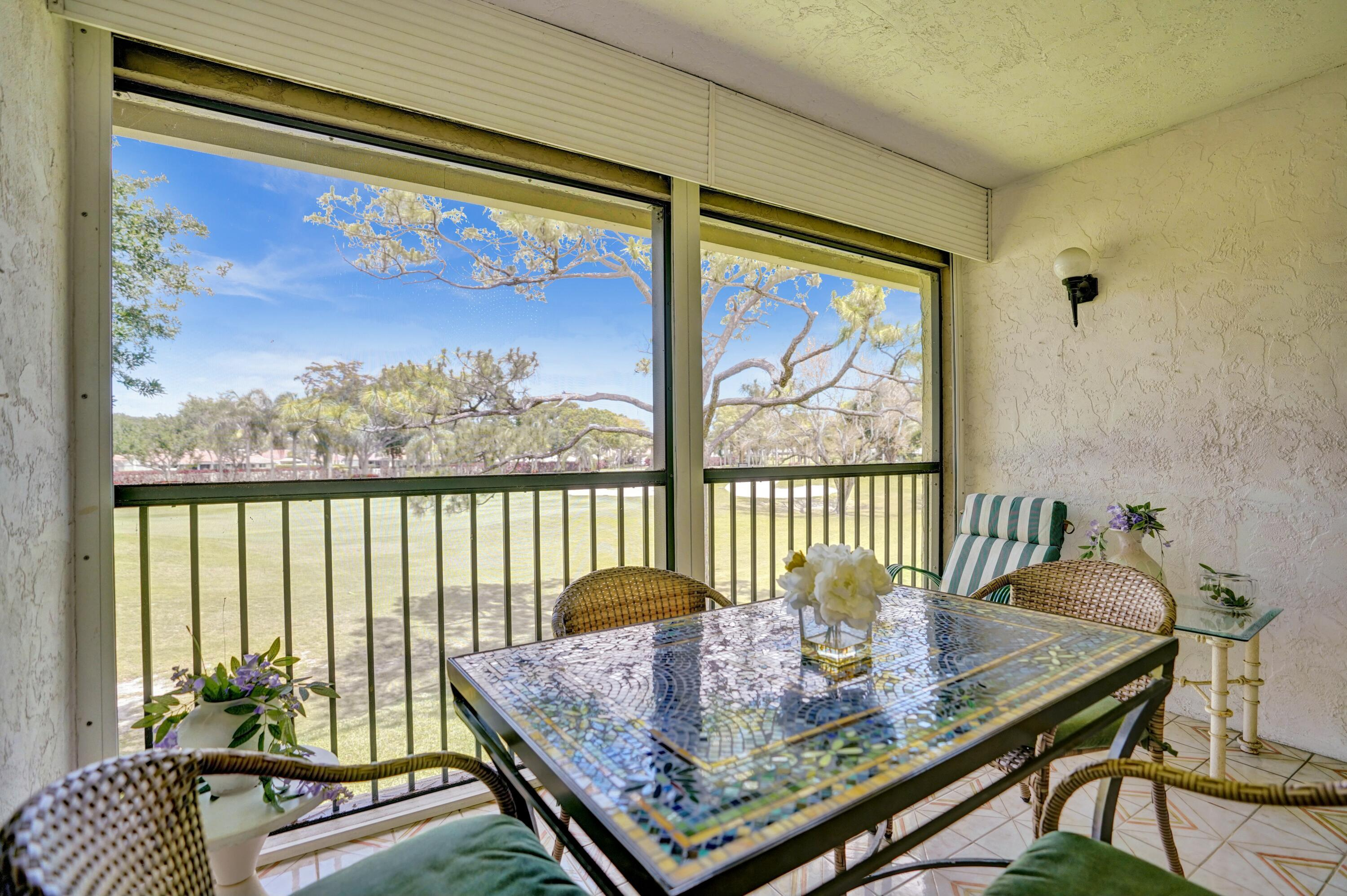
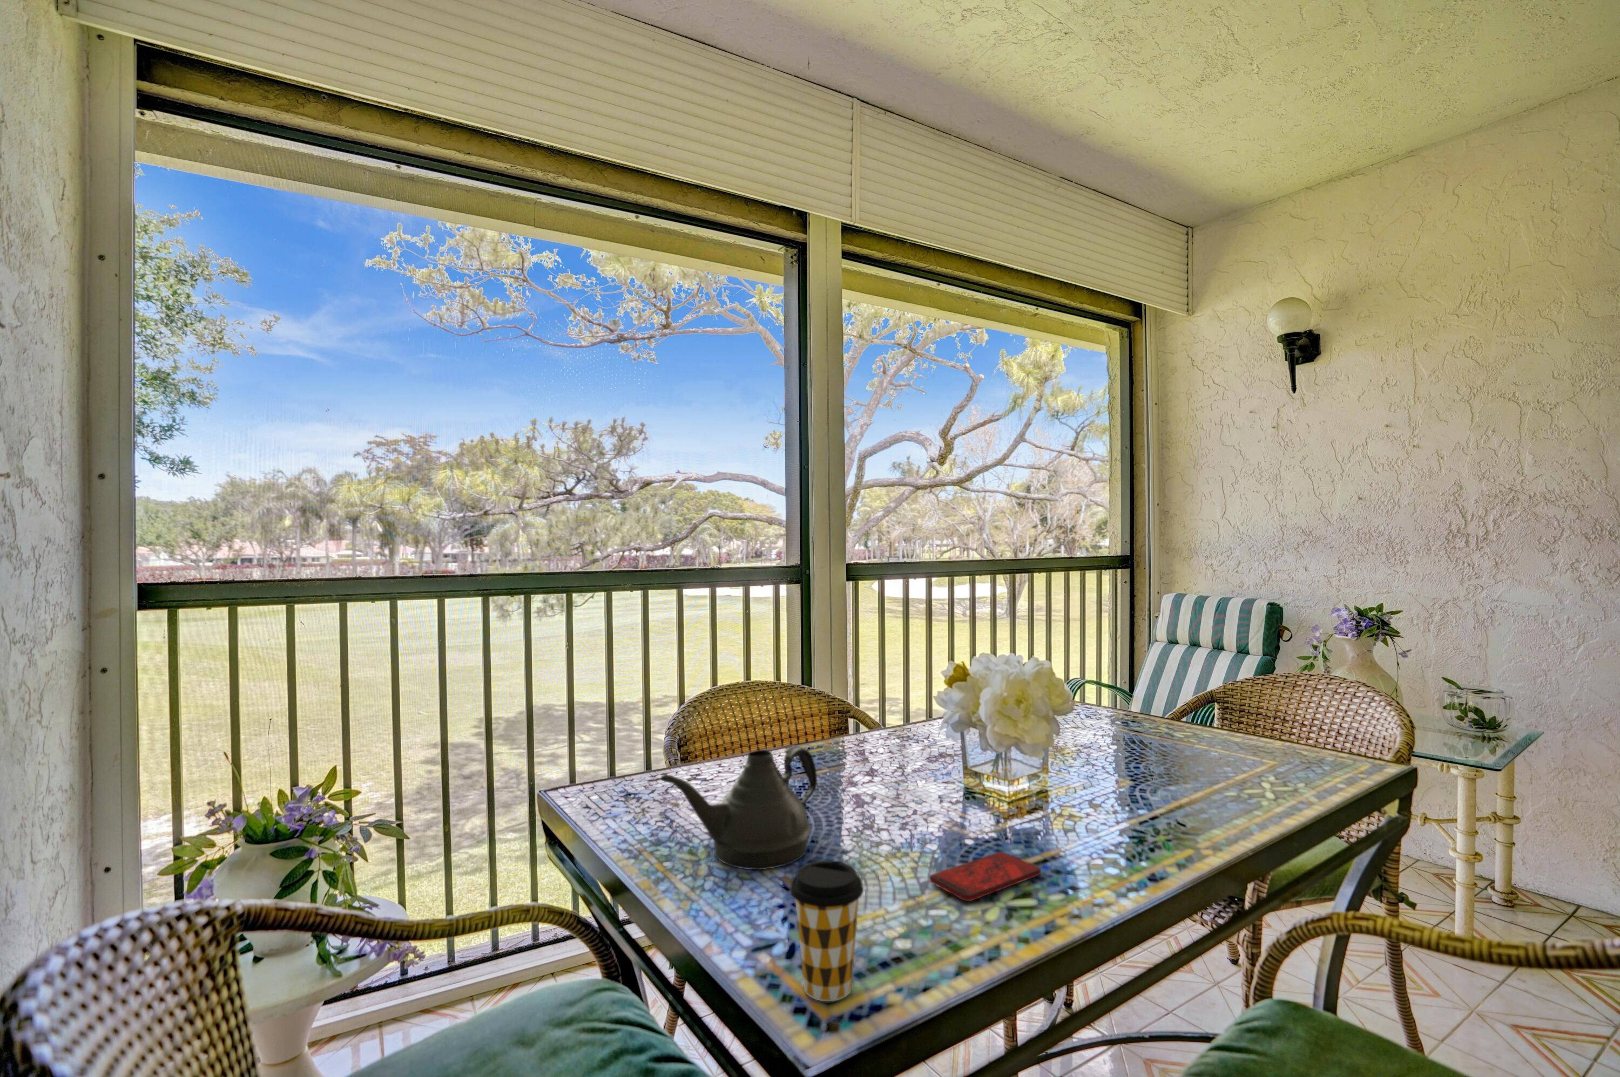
+ teapot [660,745,818,870]
+ coffee cup [789,861,864,1002]
+ smartphone [928,851,1042,902]
